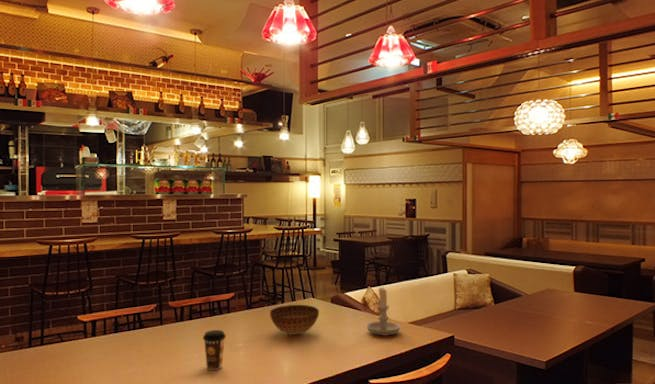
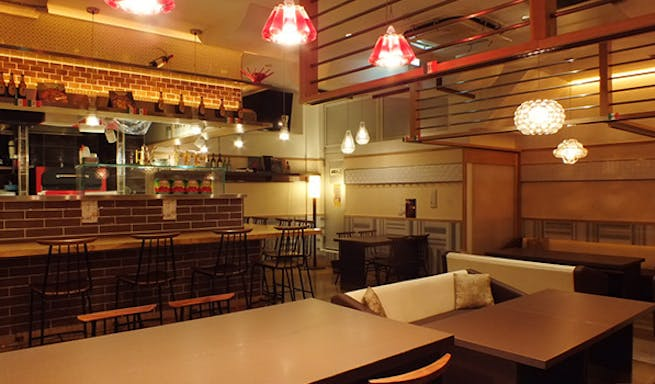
- coffee cup [202,329,227,371]
- candle [366,286,401,336]
- bowl [269,304,320,336]
